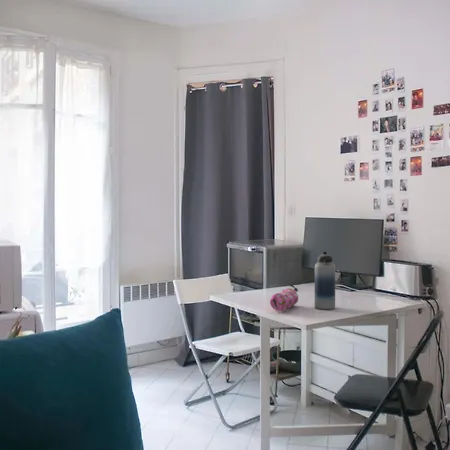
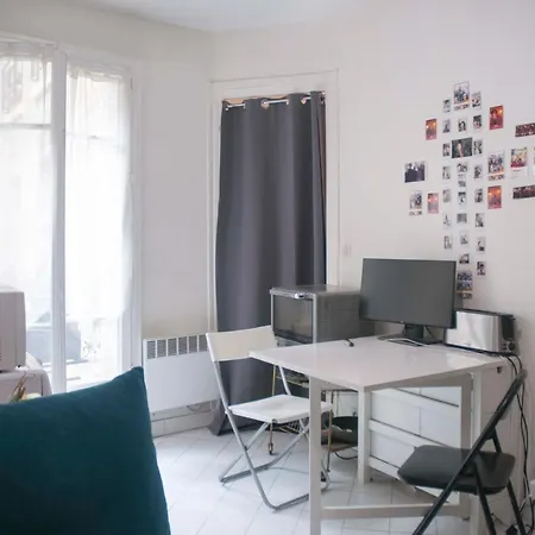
- pencil case [269,287,299,312]
- water bottle [314,251,336,310]
